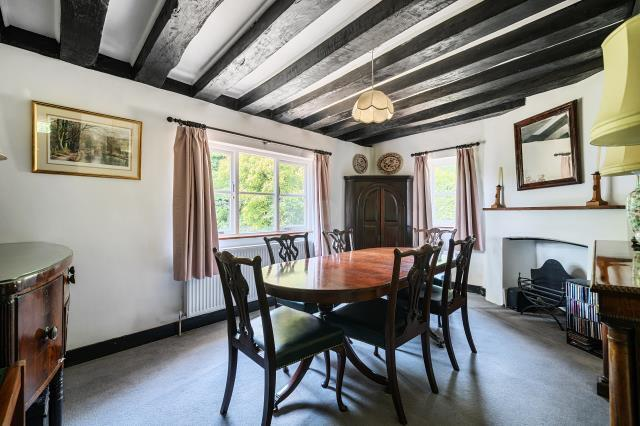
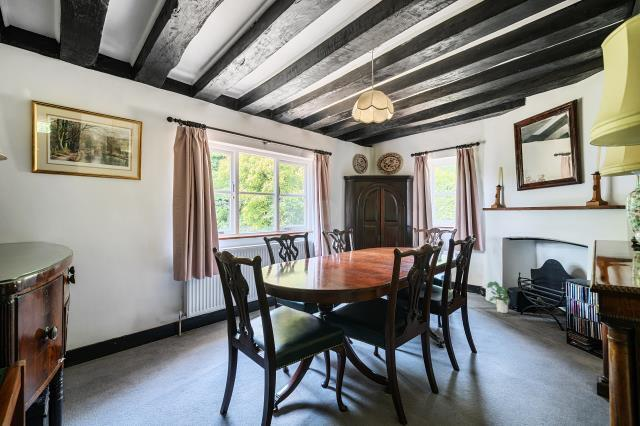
+ potted plant [486,280,512,314]
